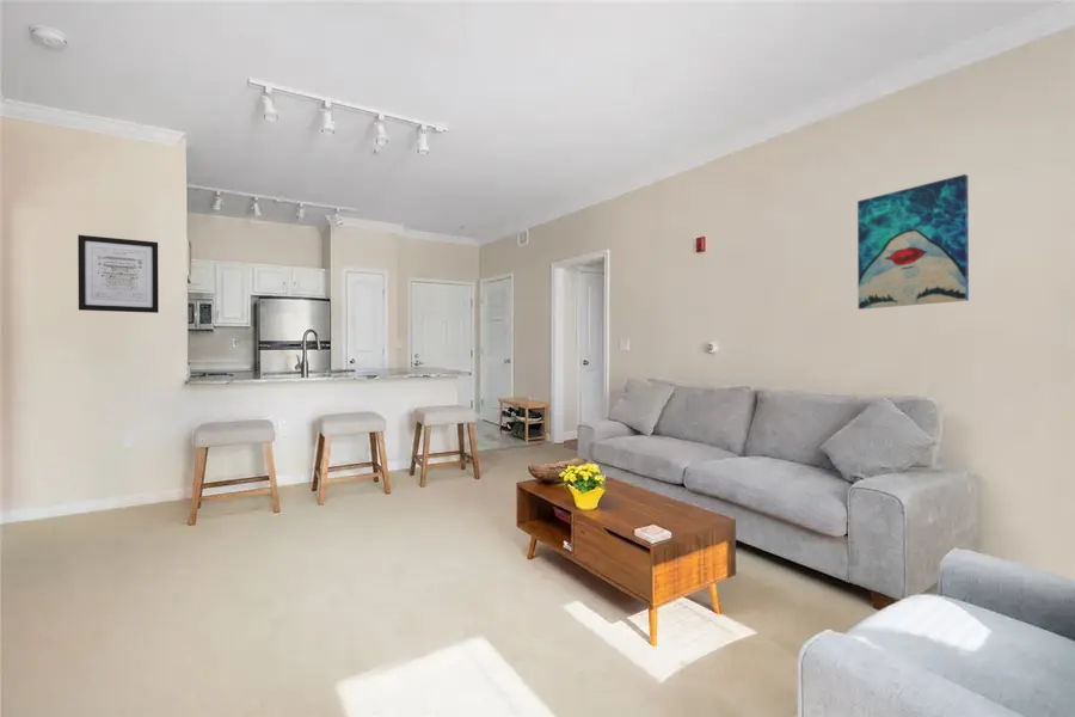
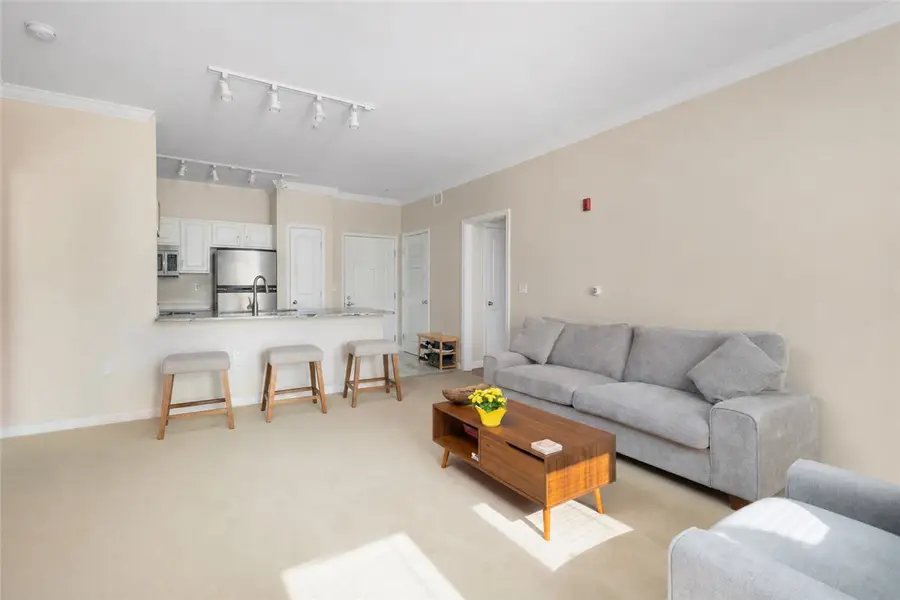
- wall art [76,234,160,314]
- wall art [856,173,970,311]
